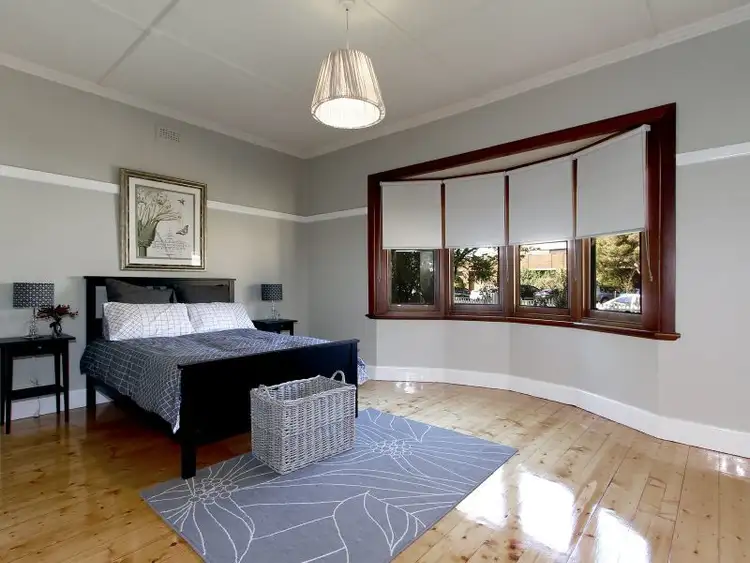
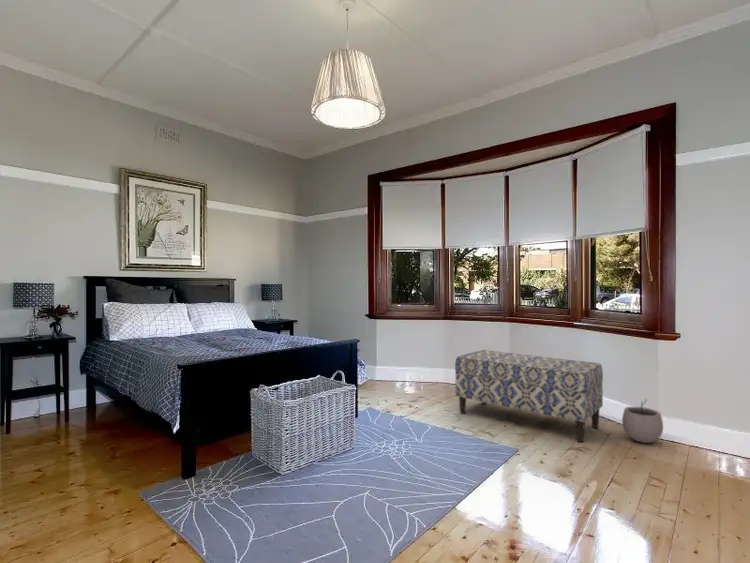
+ bench [454,349,604,443]
+ plant pot [621,396,664,444]
